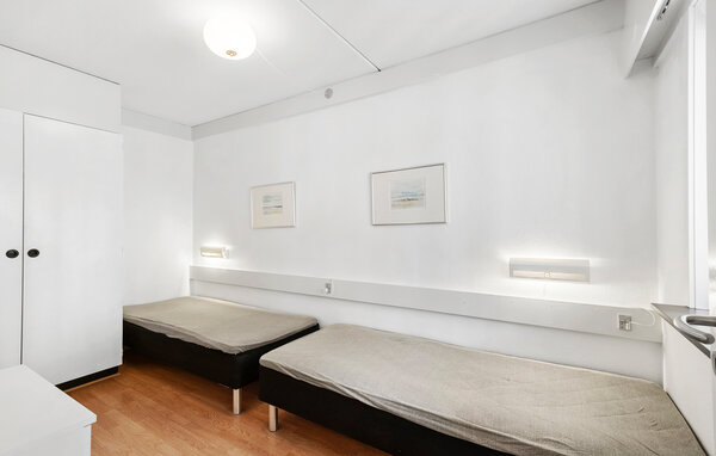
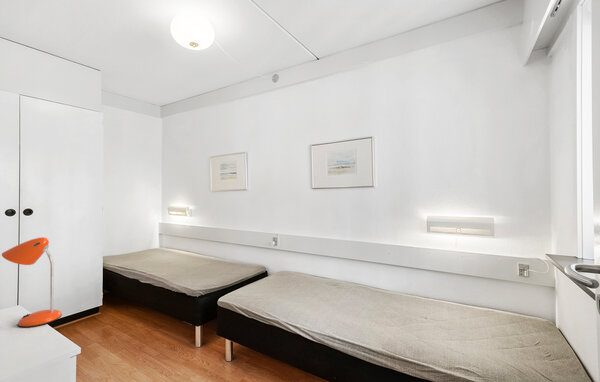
+ desk lamp [1,236,63,329]
